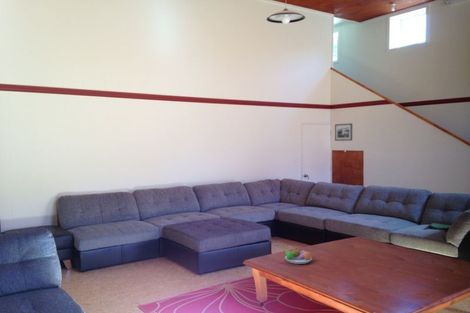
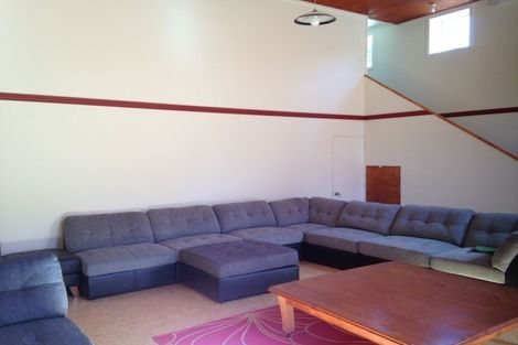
- fruit bowl [283,247,313,265]
- picture frame [334,122,353,142]
